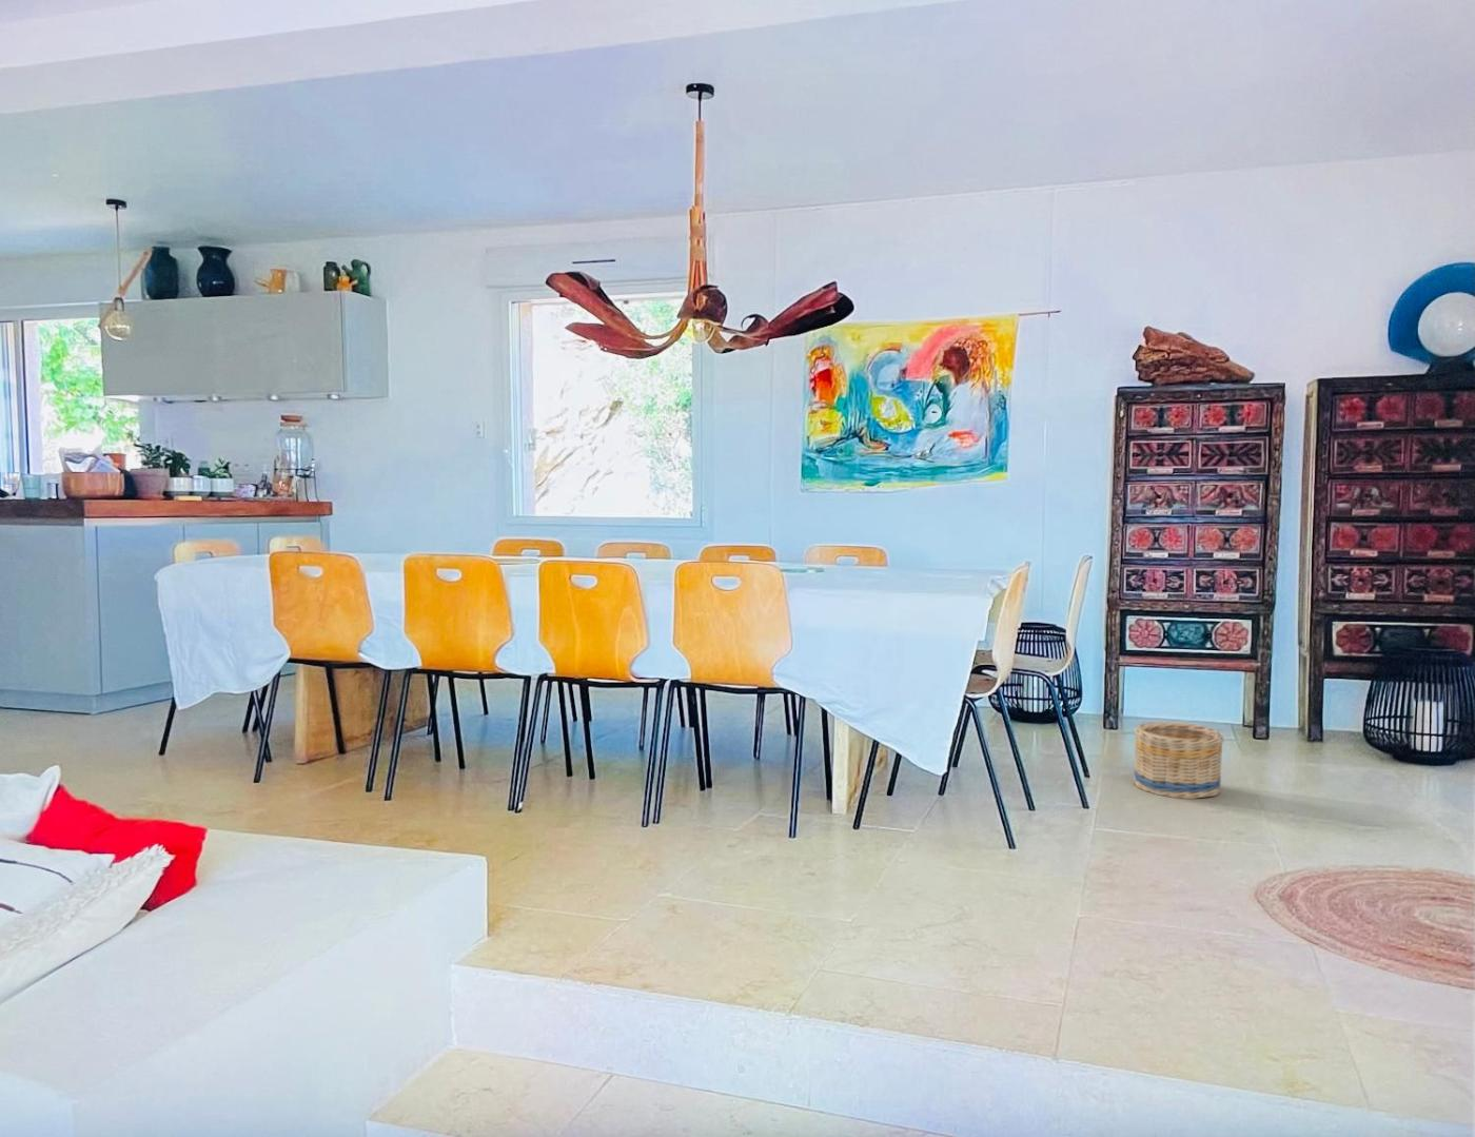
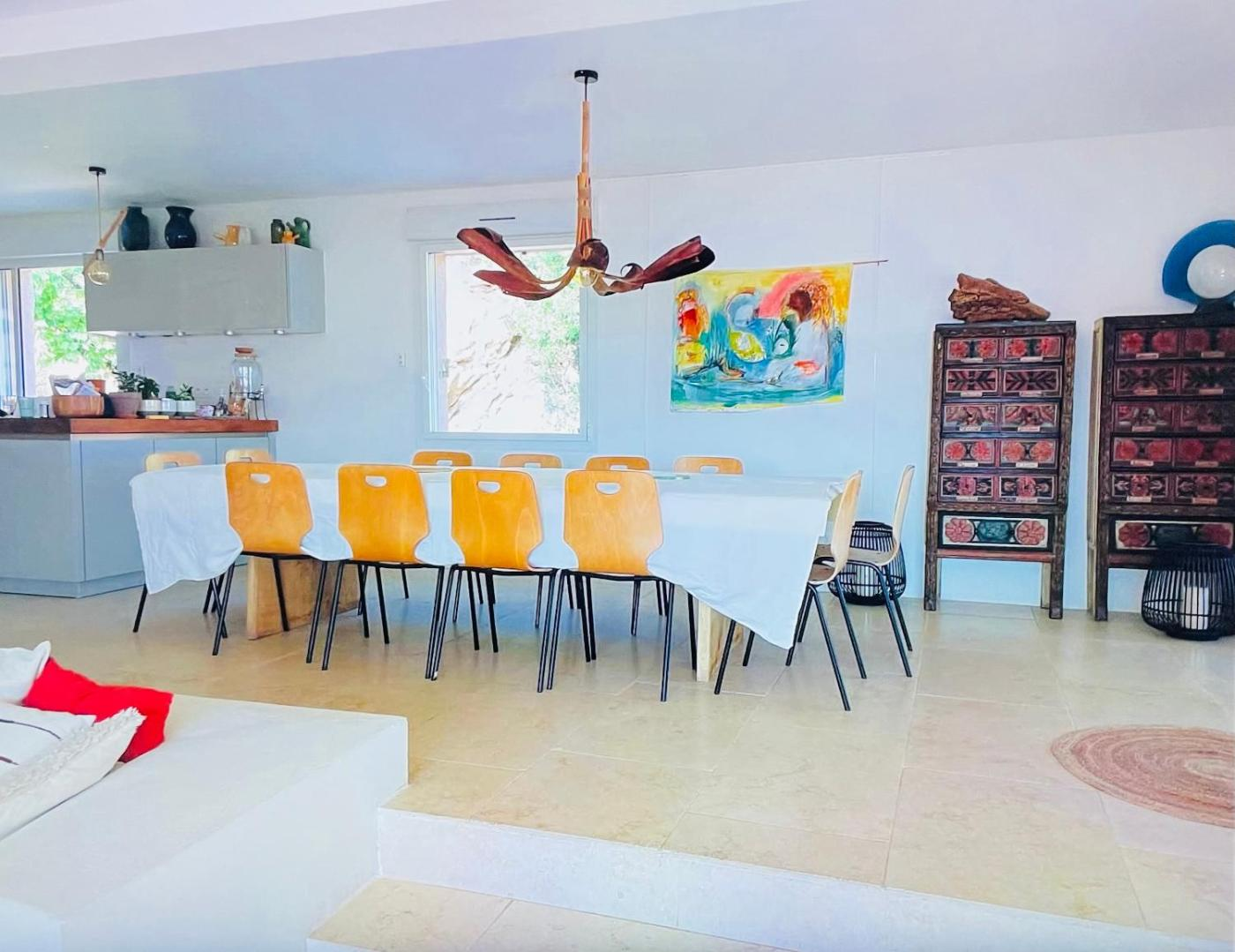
- basket [1133,720,1225,800]
